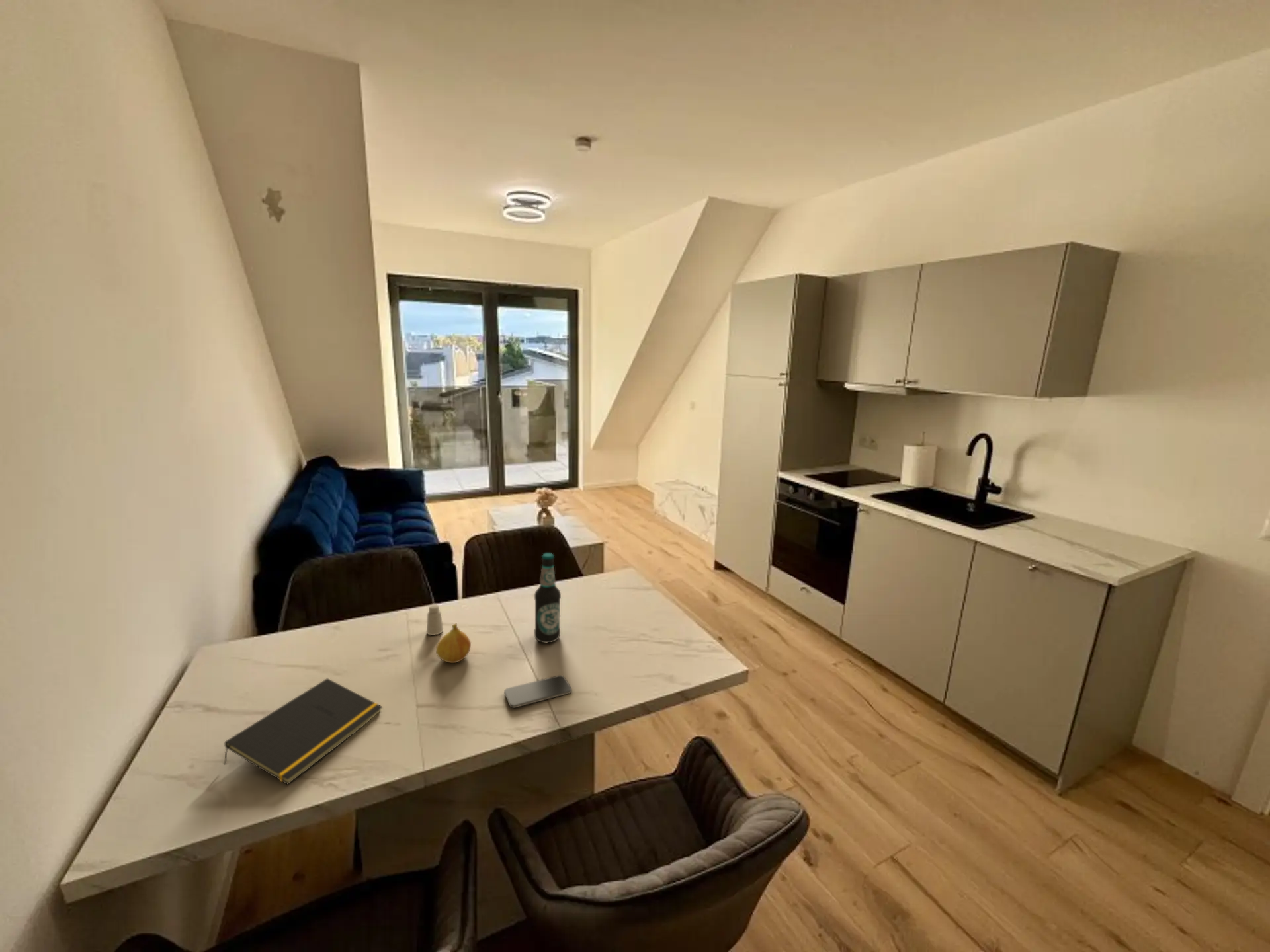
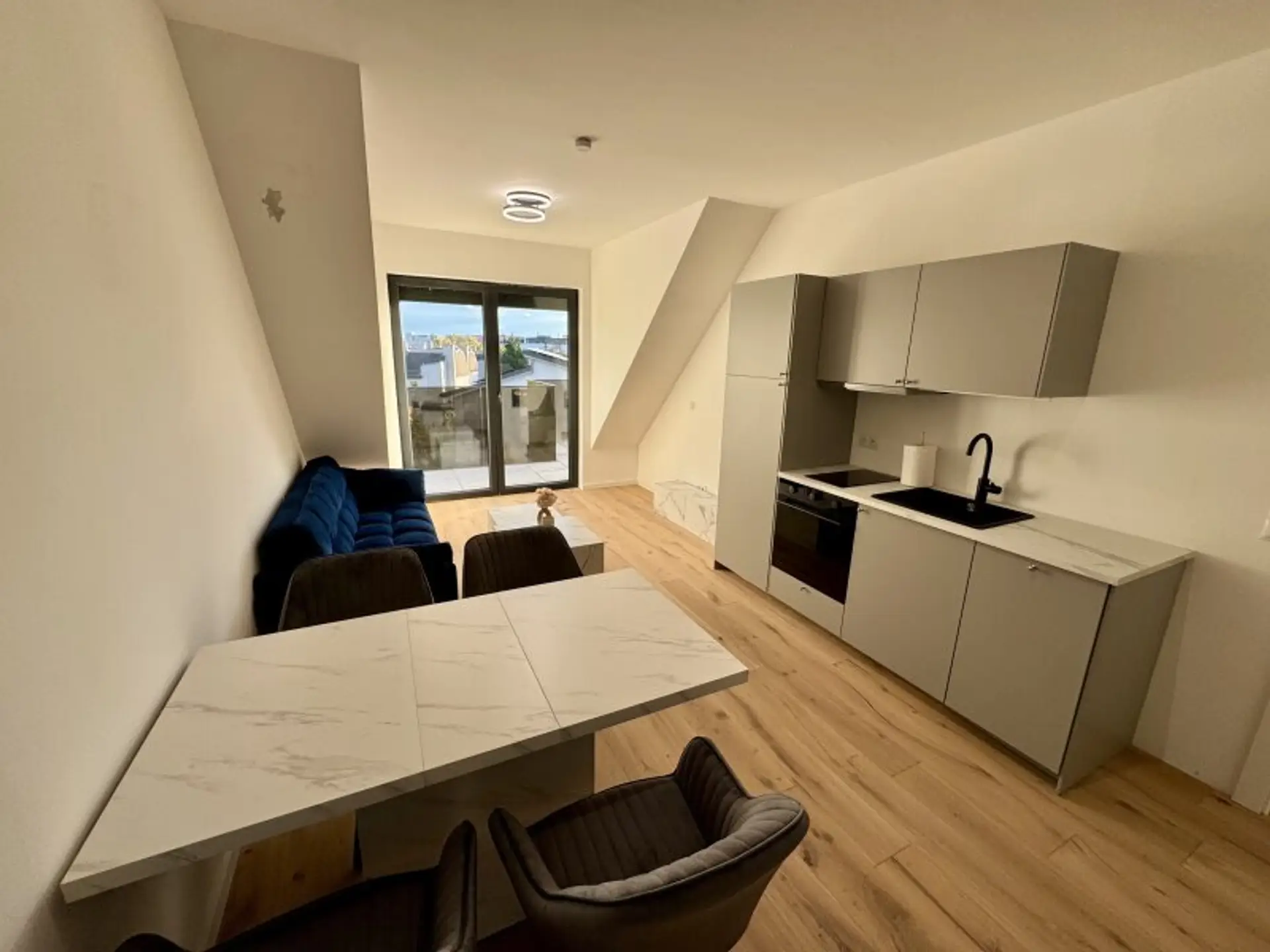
- saltshaker [426,604,444,636]
- notepad [223,678,383,785]
- fruit [435,623,472,664]
- bottle [534,553,562,643]
- smartphone [503,675,572,709]
